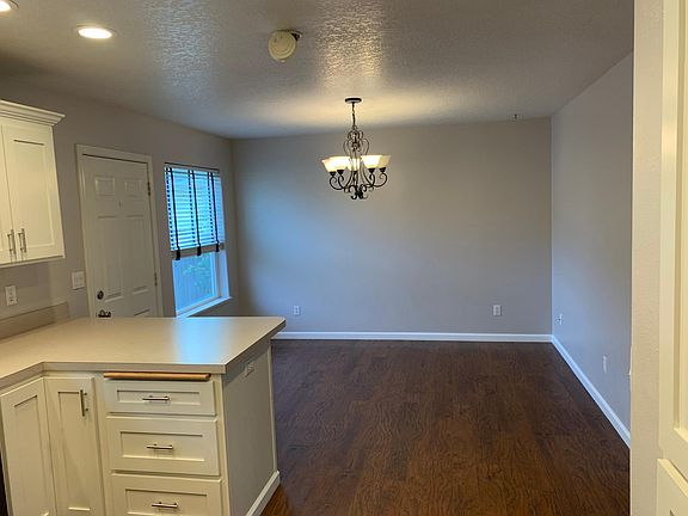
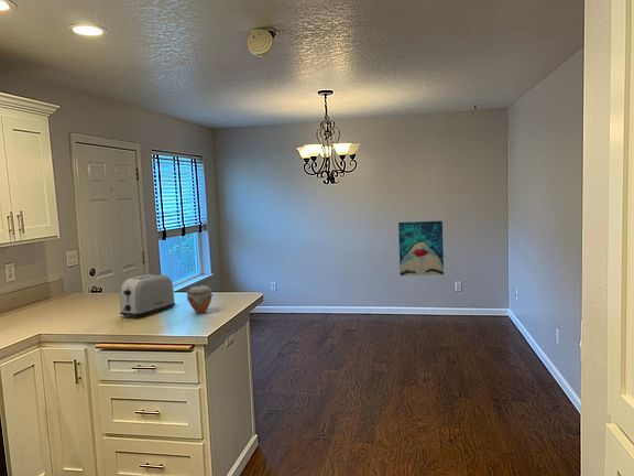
+ jar [186,284,214,314]
+ toaster [119,273,176,318]
+ wall art [397,220,445,277]
